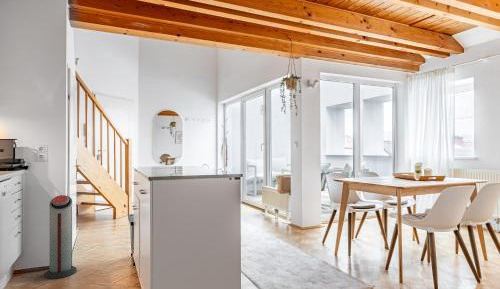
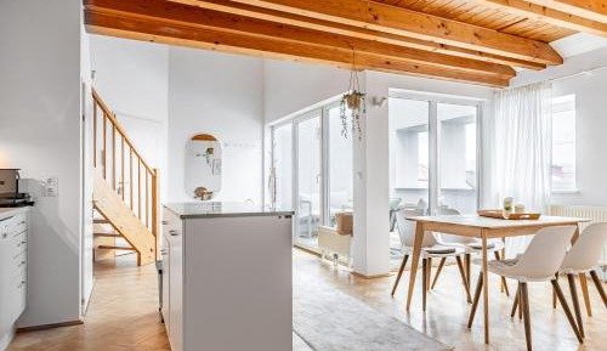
- air purifier [44,194,78,280]
